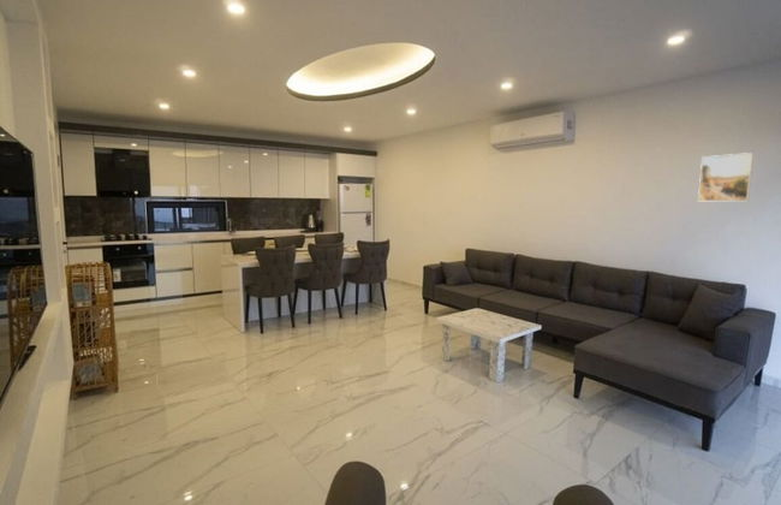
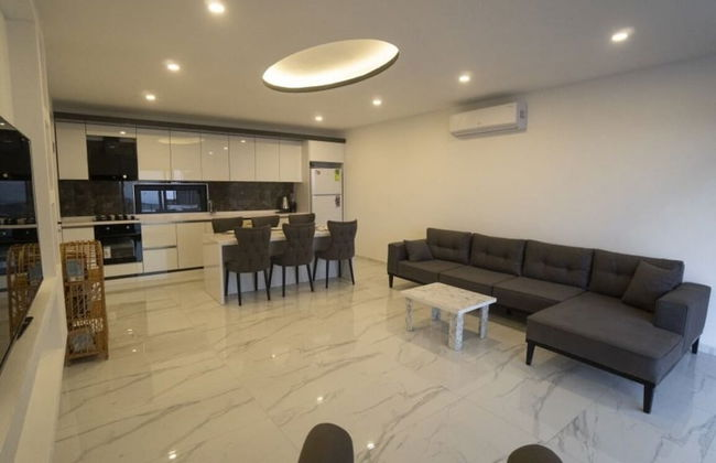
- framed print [697,152,755,202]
